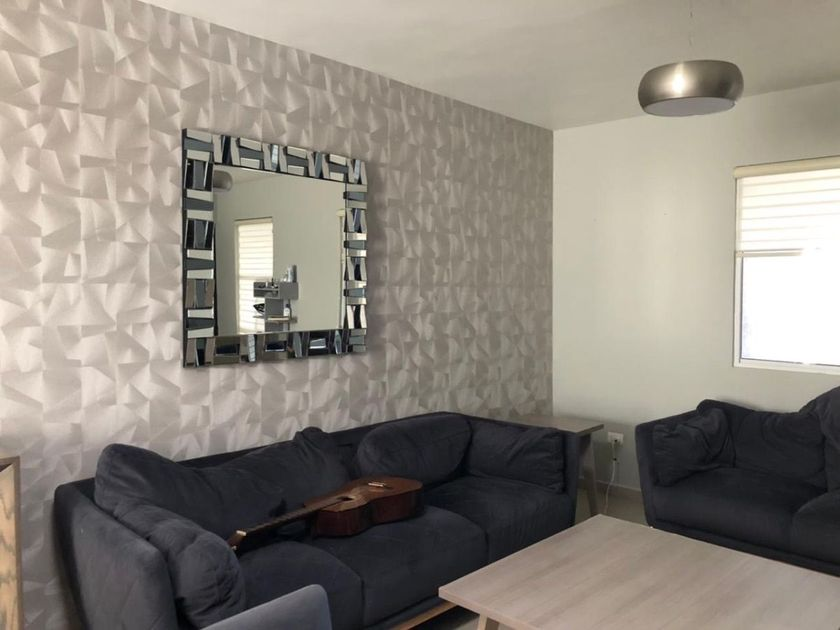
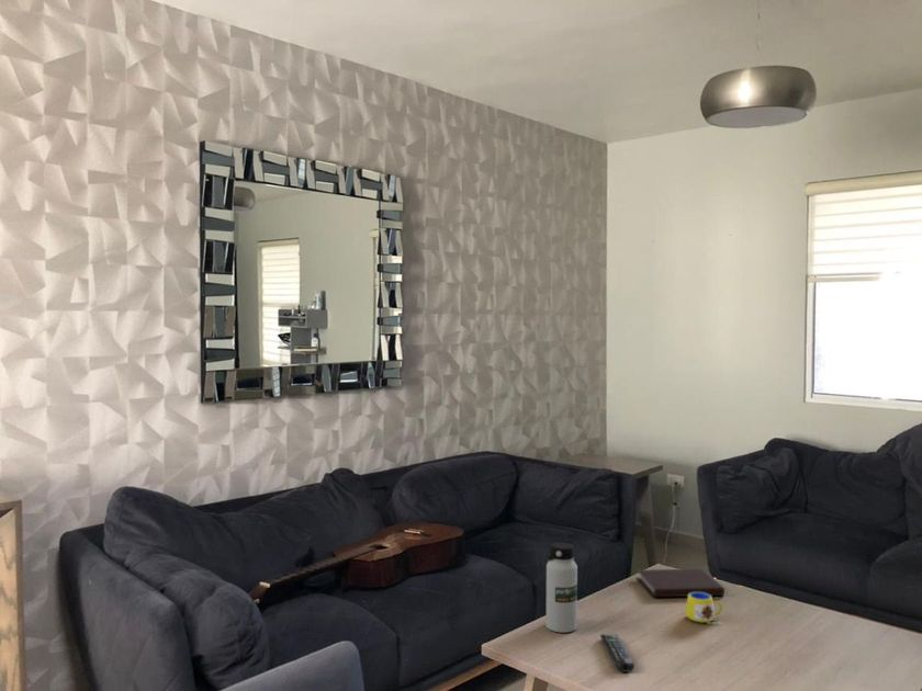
+ notebook [636,568,726,598]
+ remote control [599,633,636,673]
+ water bottle [546,542,578,634]
+ mug [684,592,723,625]
